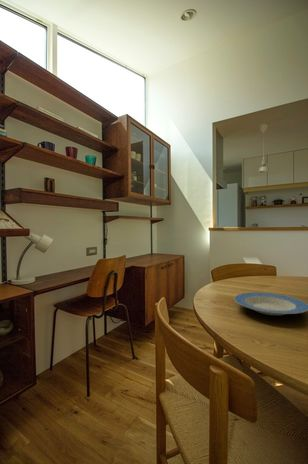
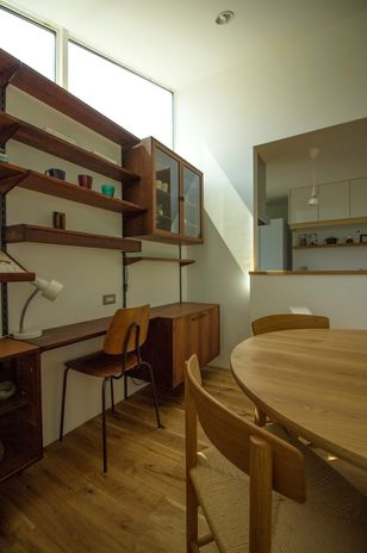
- plate [233,291,308,316]
